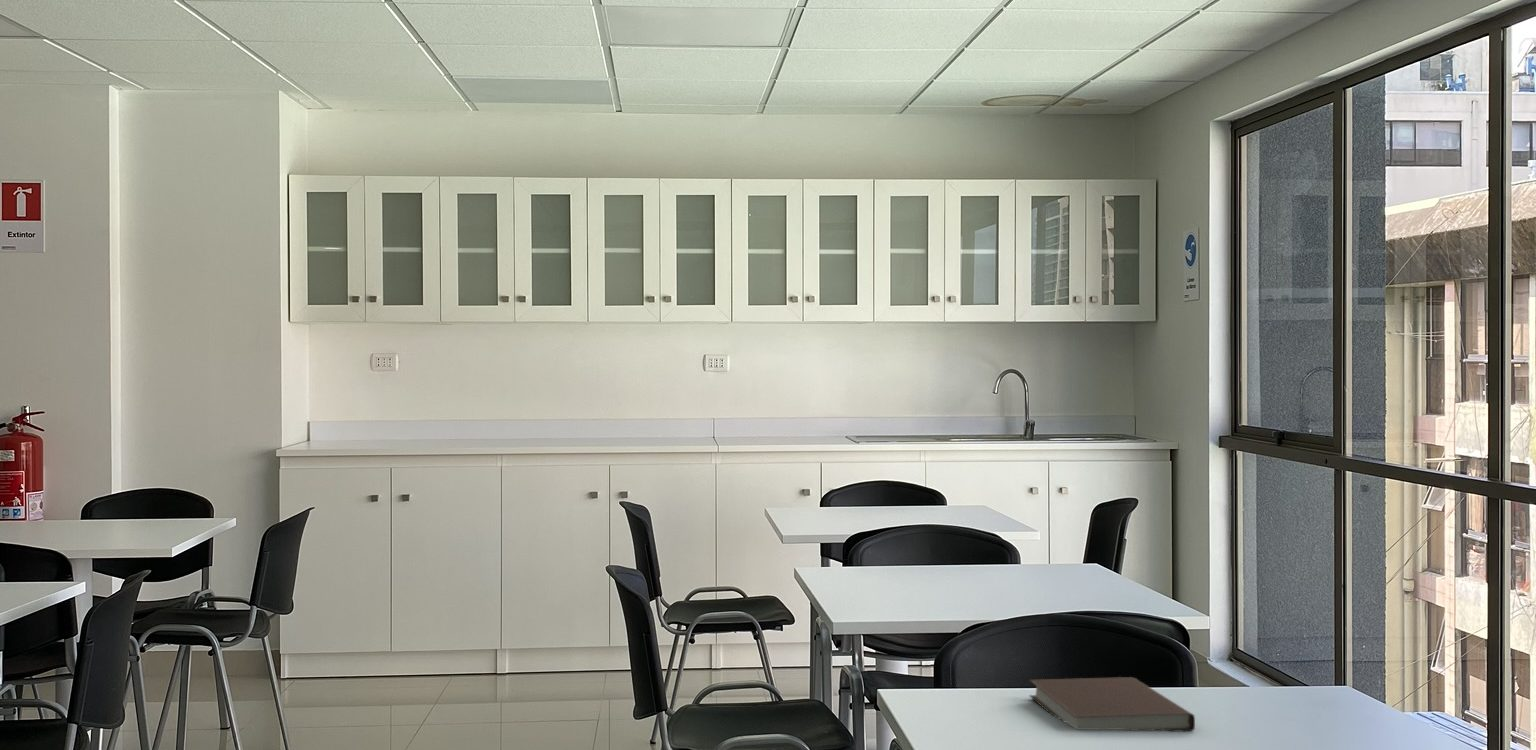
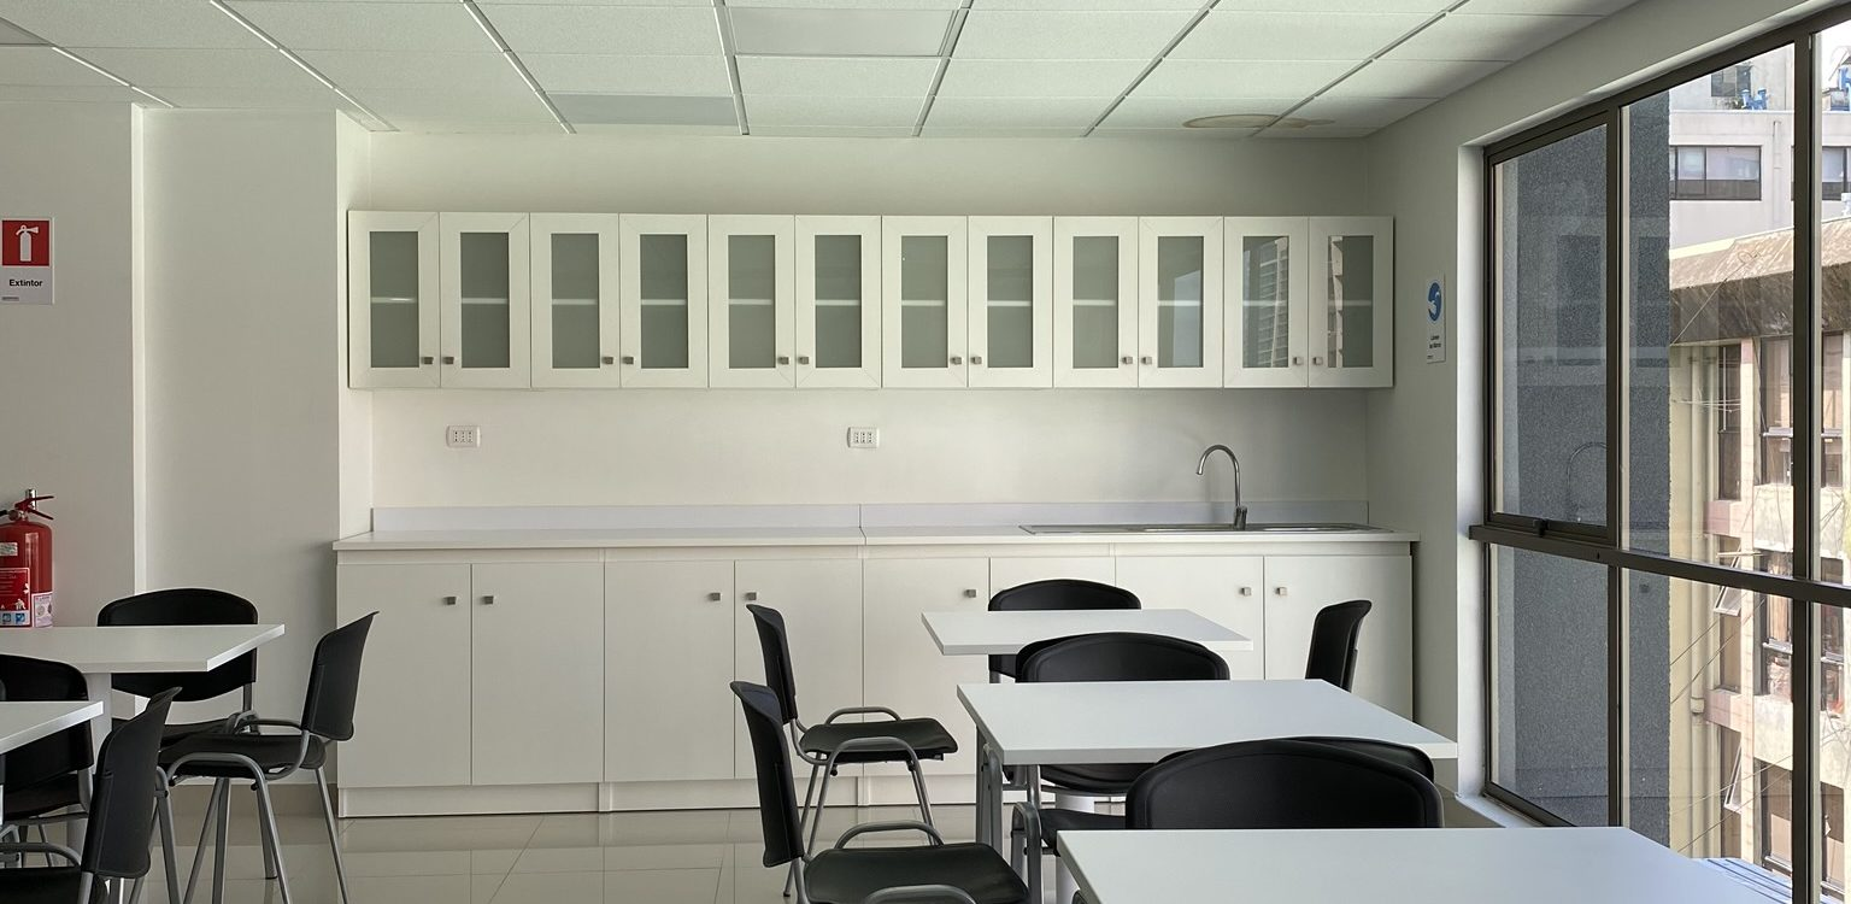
- notebook [1028,676,1196,733]
